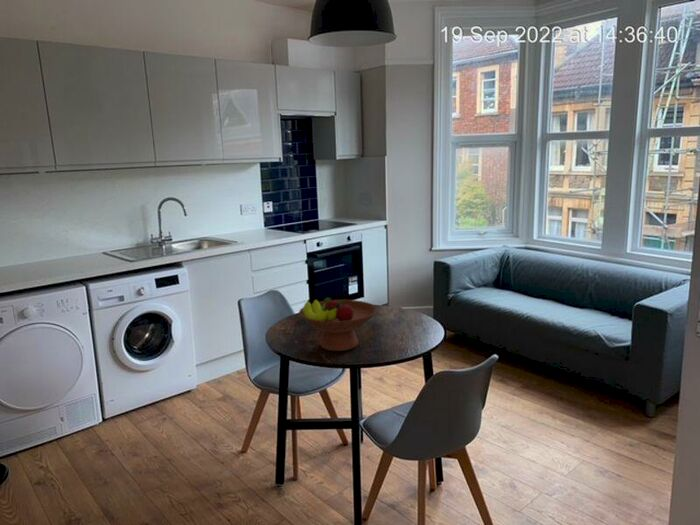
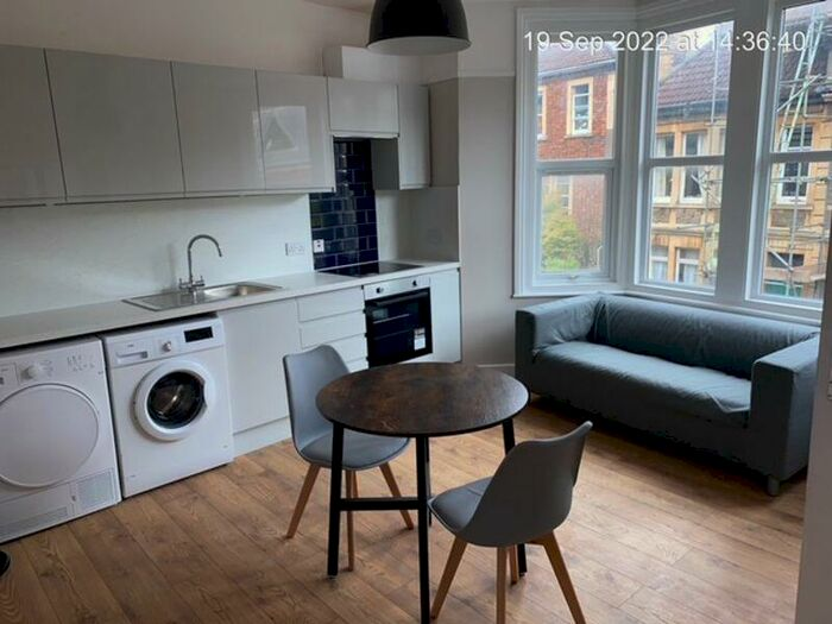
- fruit bowl [298,296,378,352]
